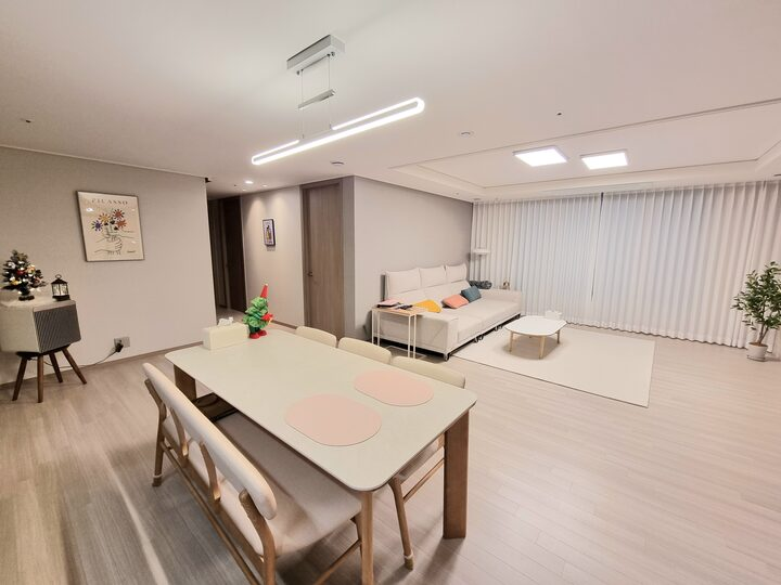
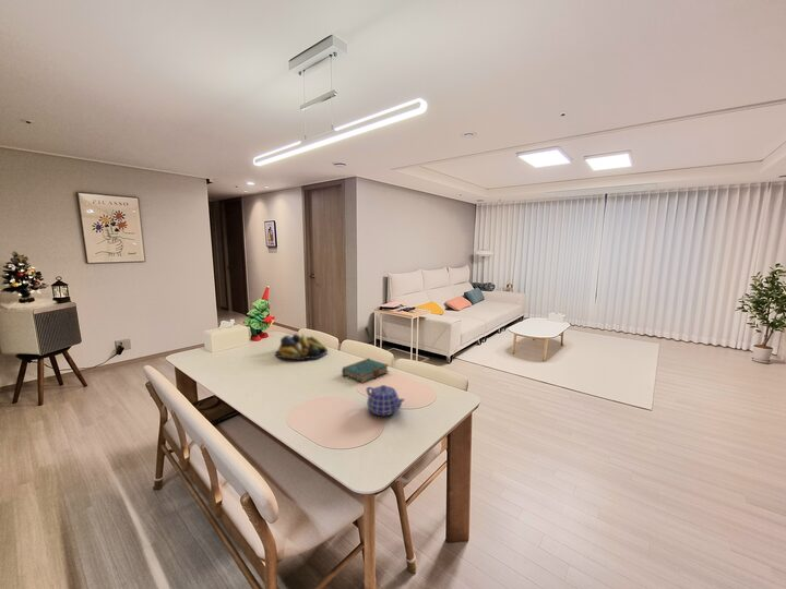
+ book [341,357,390,384]
+ teapot [366,384,406,417]
+ fruit bowl [274,333,329,361]
